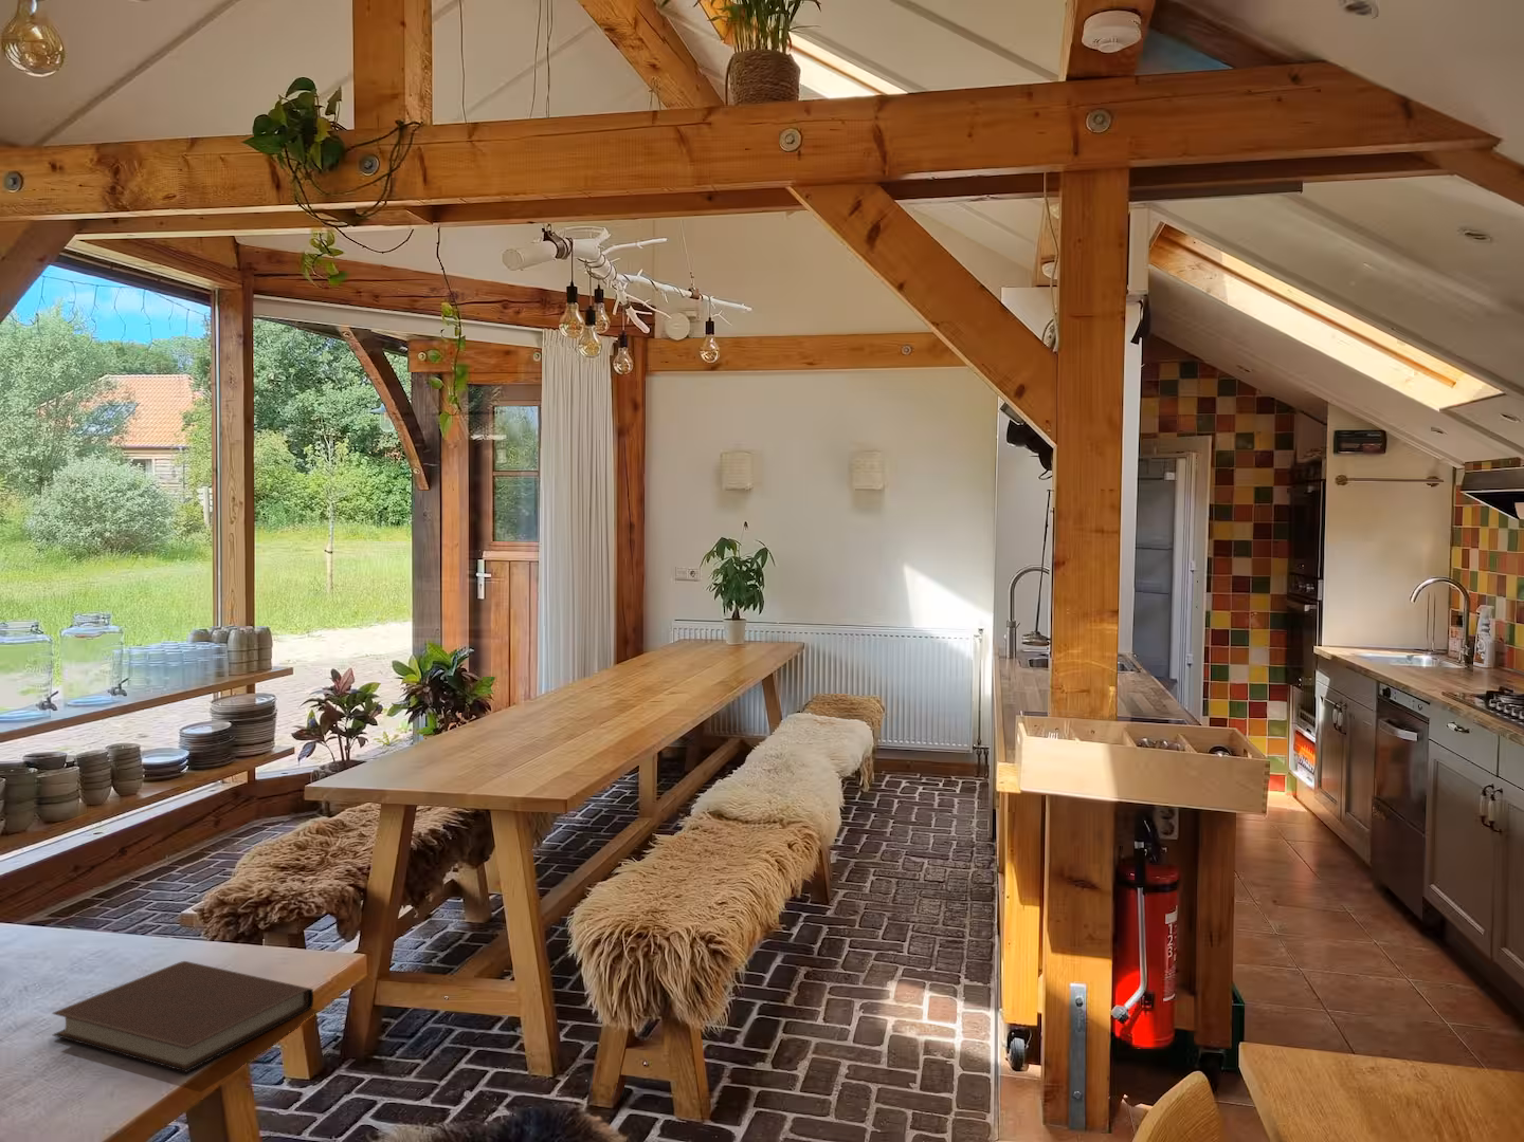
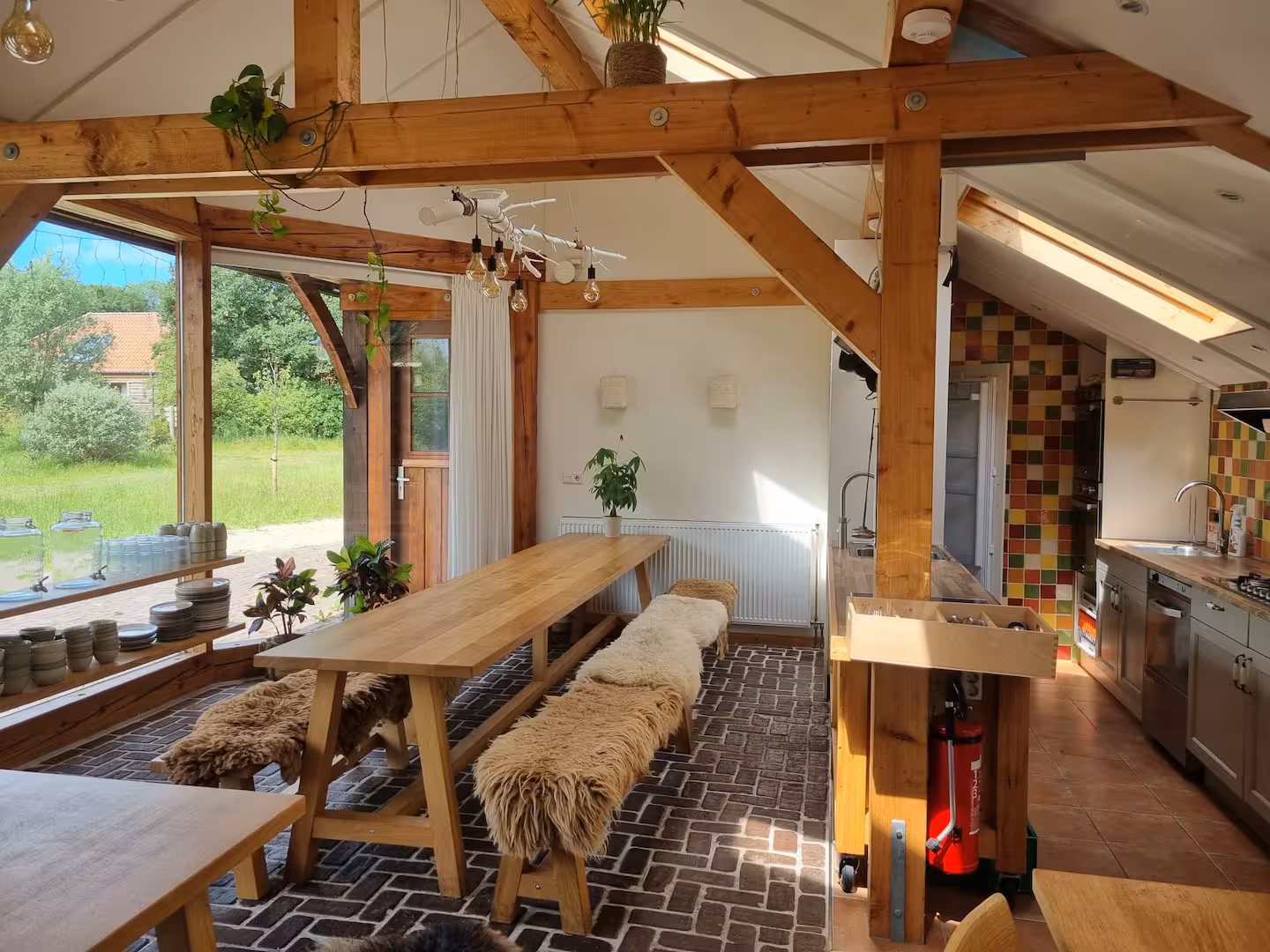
- notebook [50,960,314,1074]
